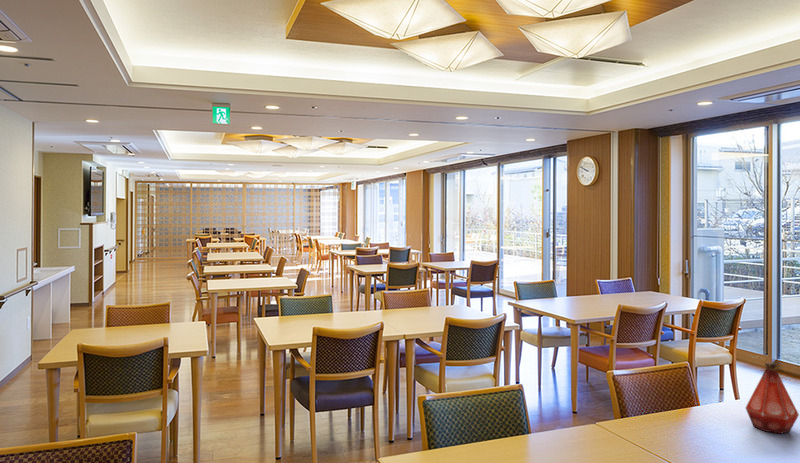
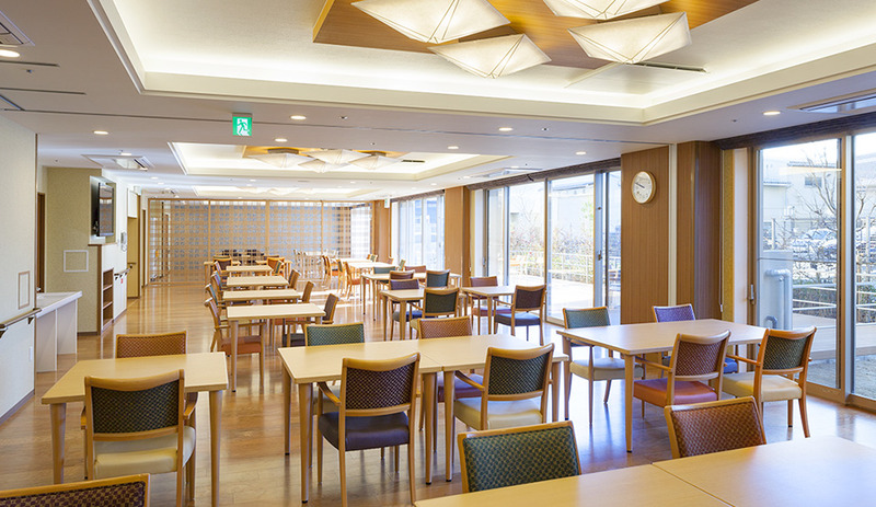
- bottle [745,362,800,435]
